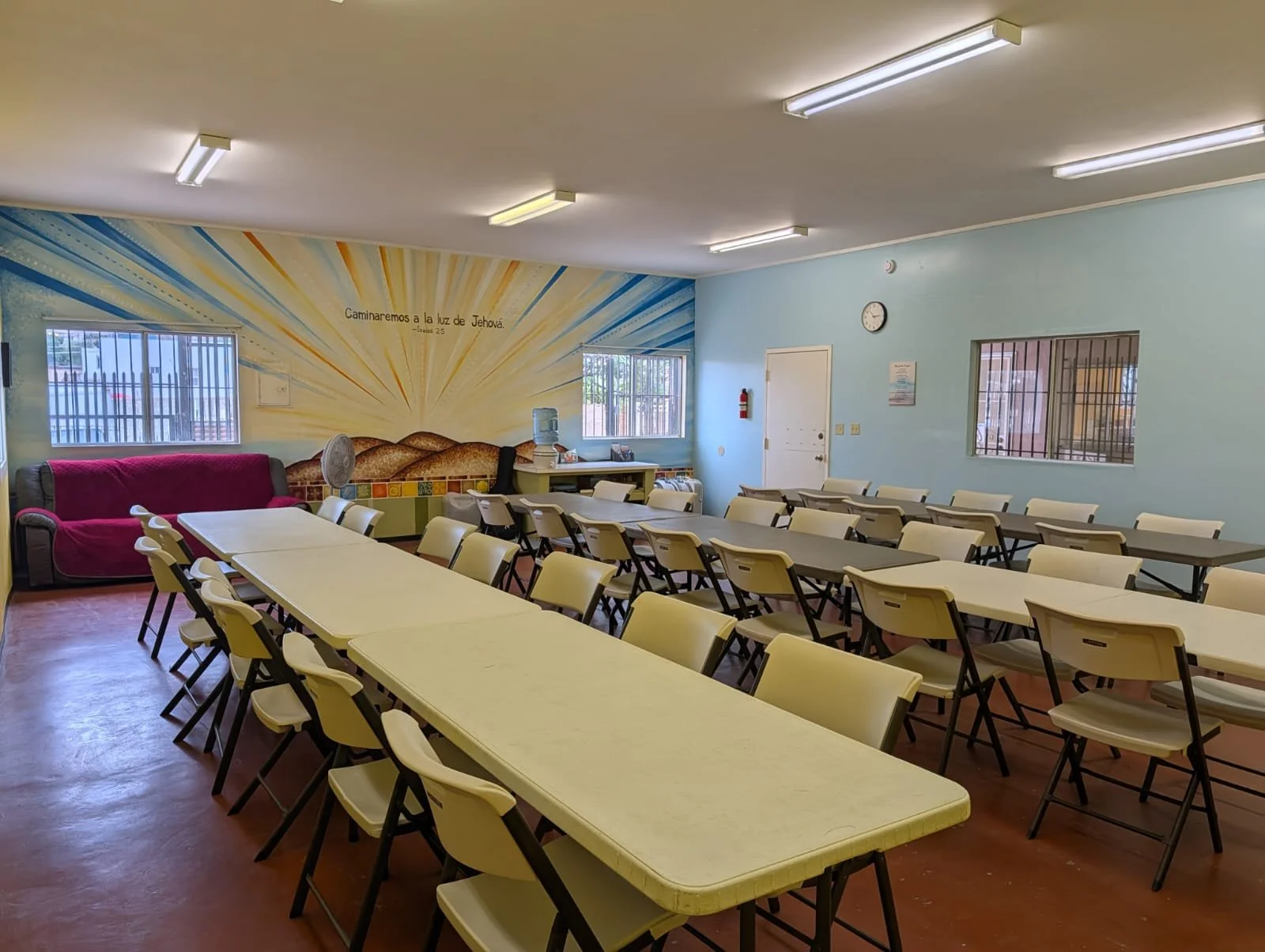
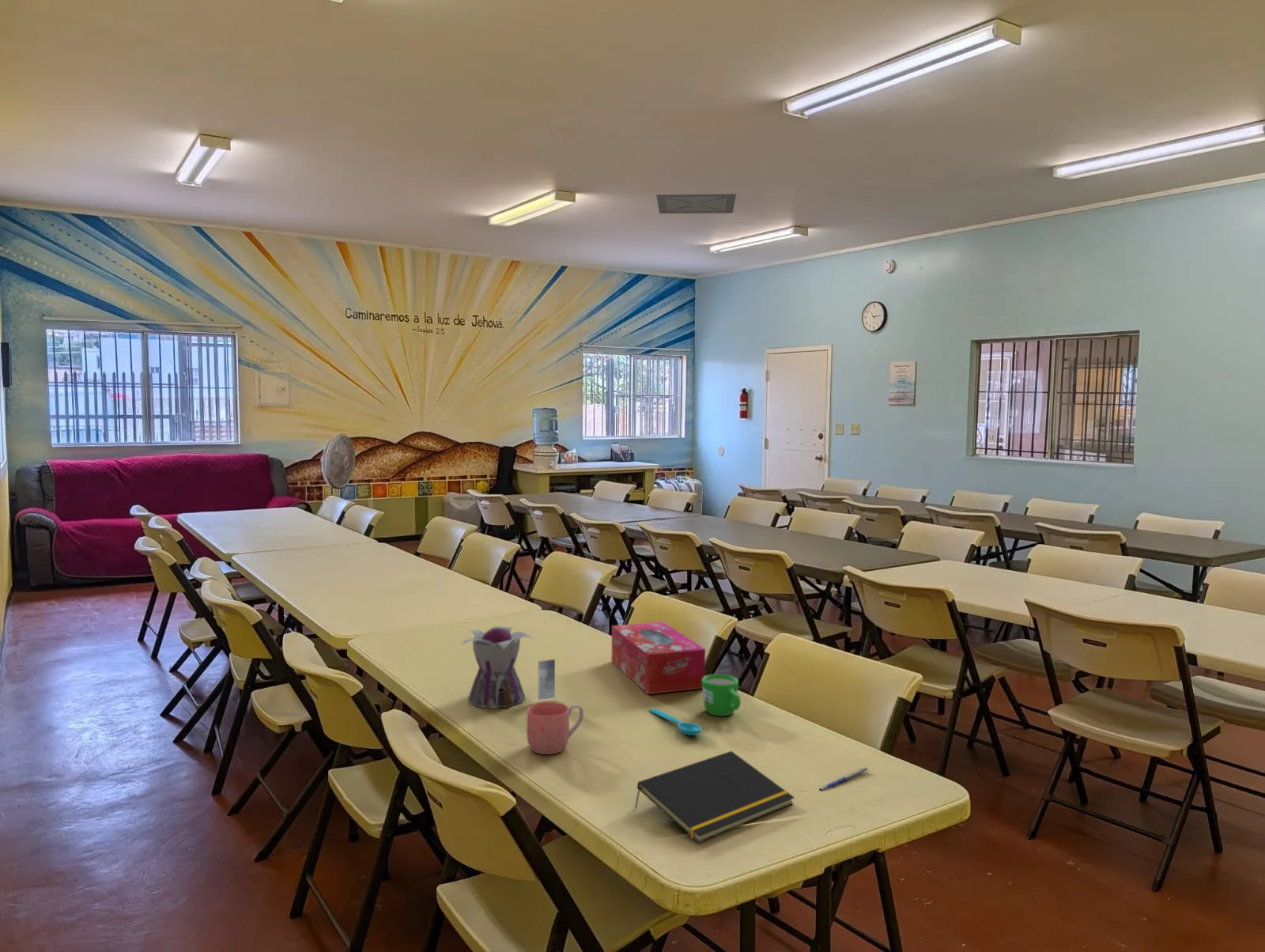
+ mug [526,701,584,755]
+ spoon [648,708,703,736]
+ teapot [460,625,556,709]
+ pen [818,766,870,791]
+ tissue box [610,621,706,695]
+ mug [702,674,742,717]
+ notepad [634,750,795,844]
+ ceiling vent [655,193,737,214]
